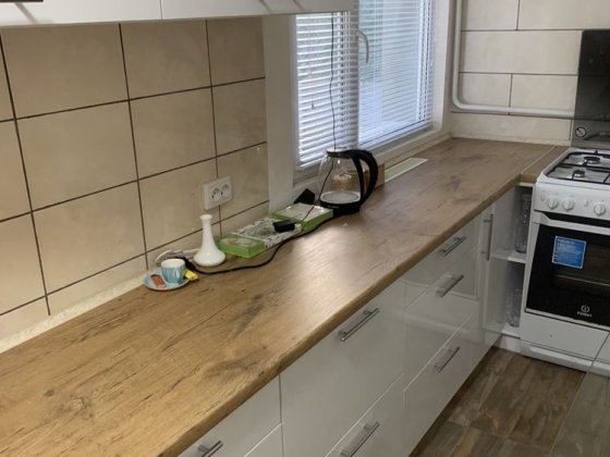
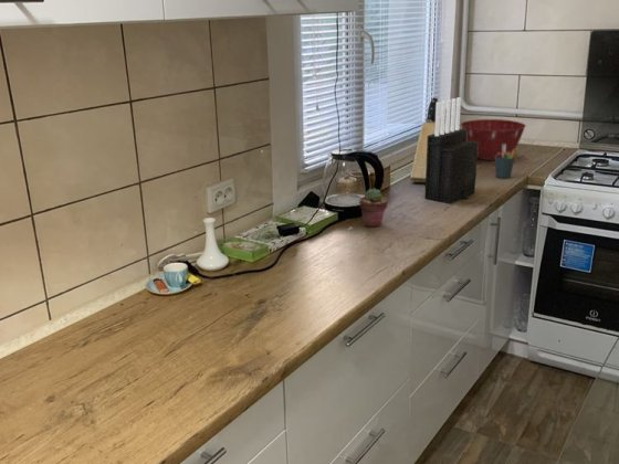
+ mixing bowl [460,118,527,161]
+ pen holder [494,145,517,179]
+ knife block [409,96,451,183]
+ knife block [423,96,478,204]
+ potted succulent [358,187,389,228]
